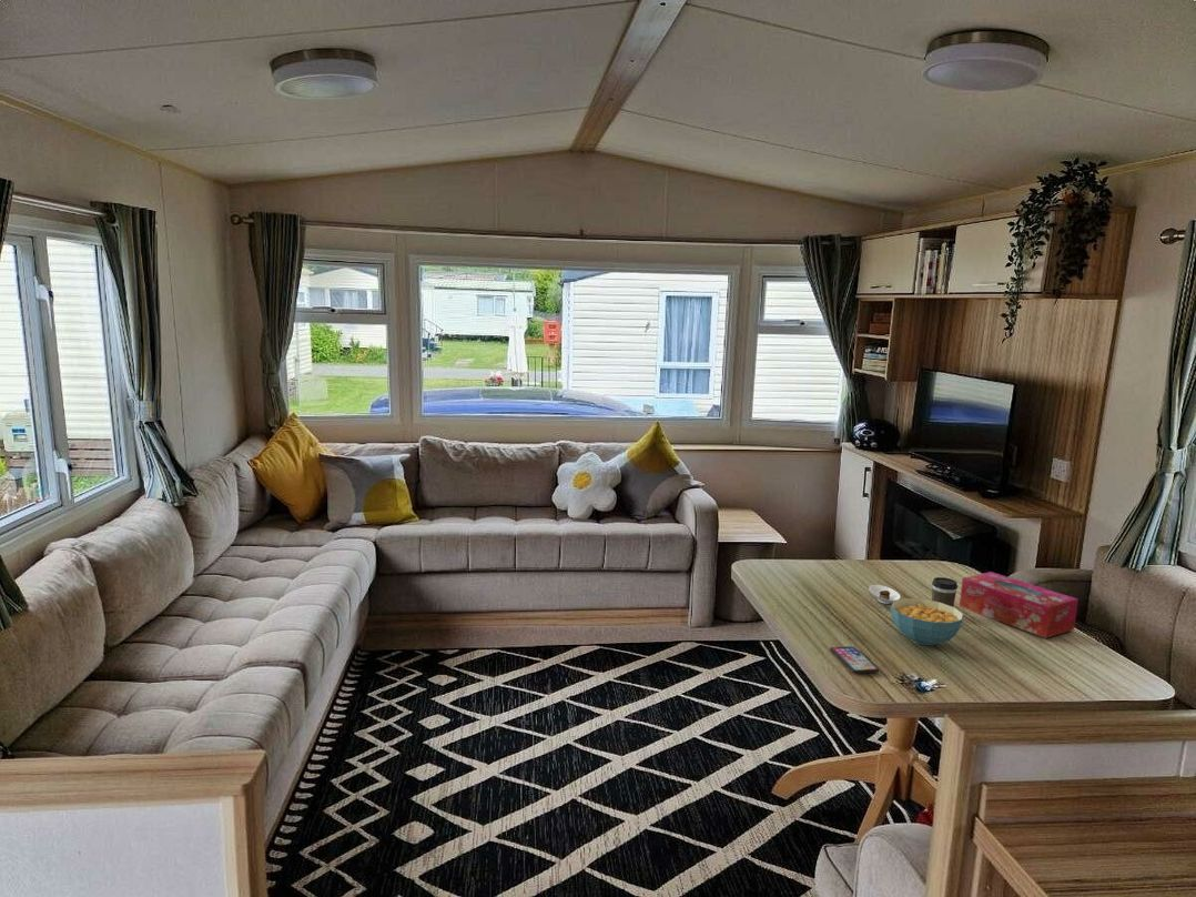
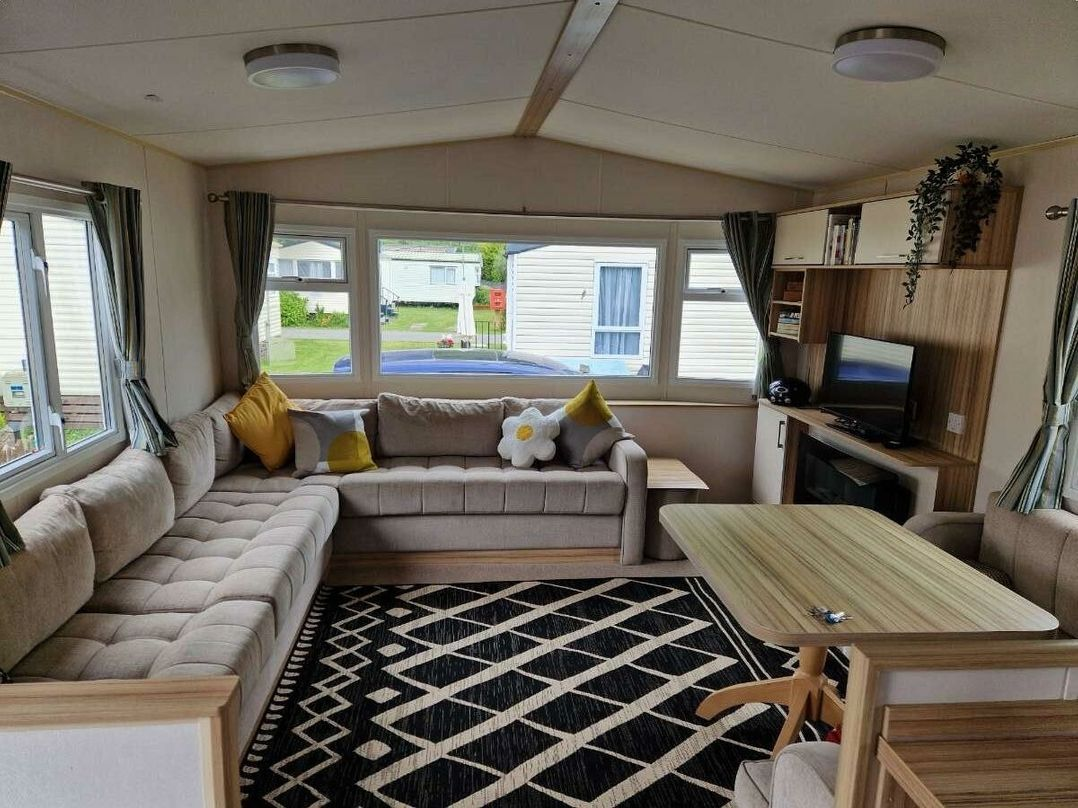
- cereal bowl [890,597,964,646]
- coffee cup [931,576,959,607]
- saucer [868,584,902,605]
- tissue box [959,571,1080,639]
- smartphone [829,645,880,674]
